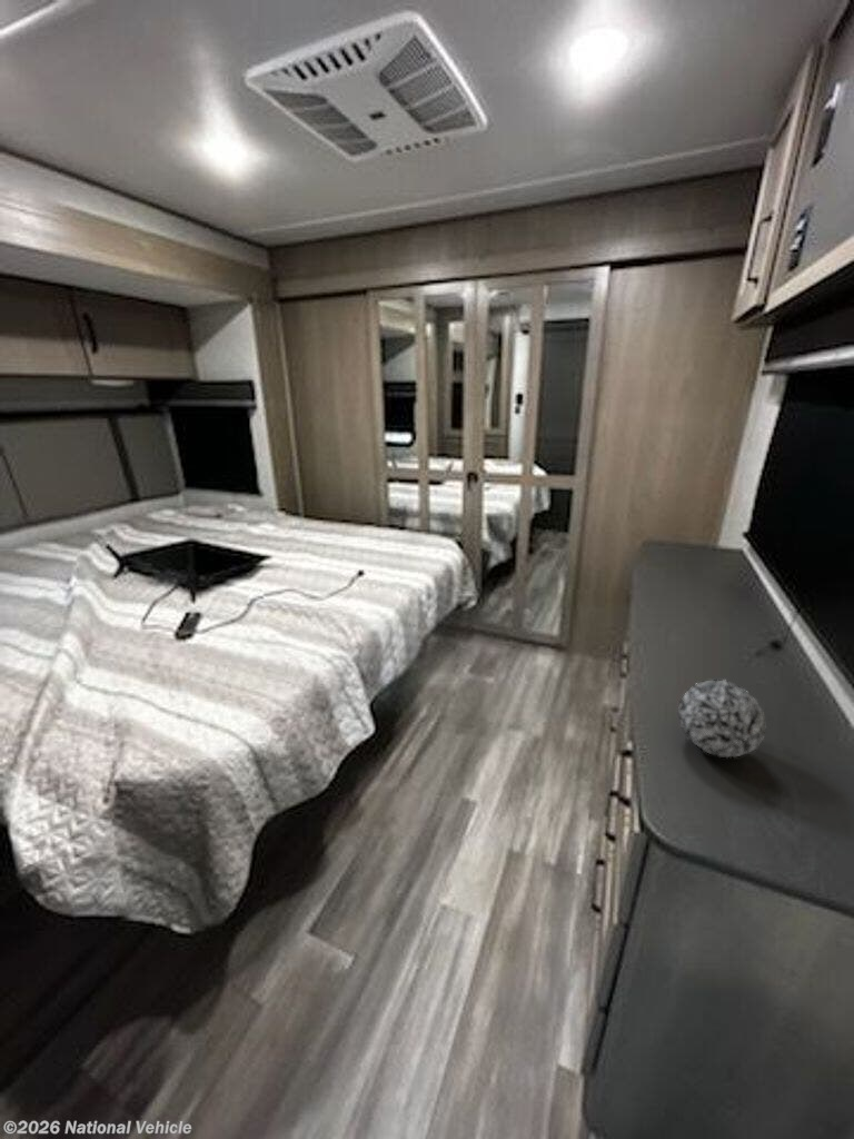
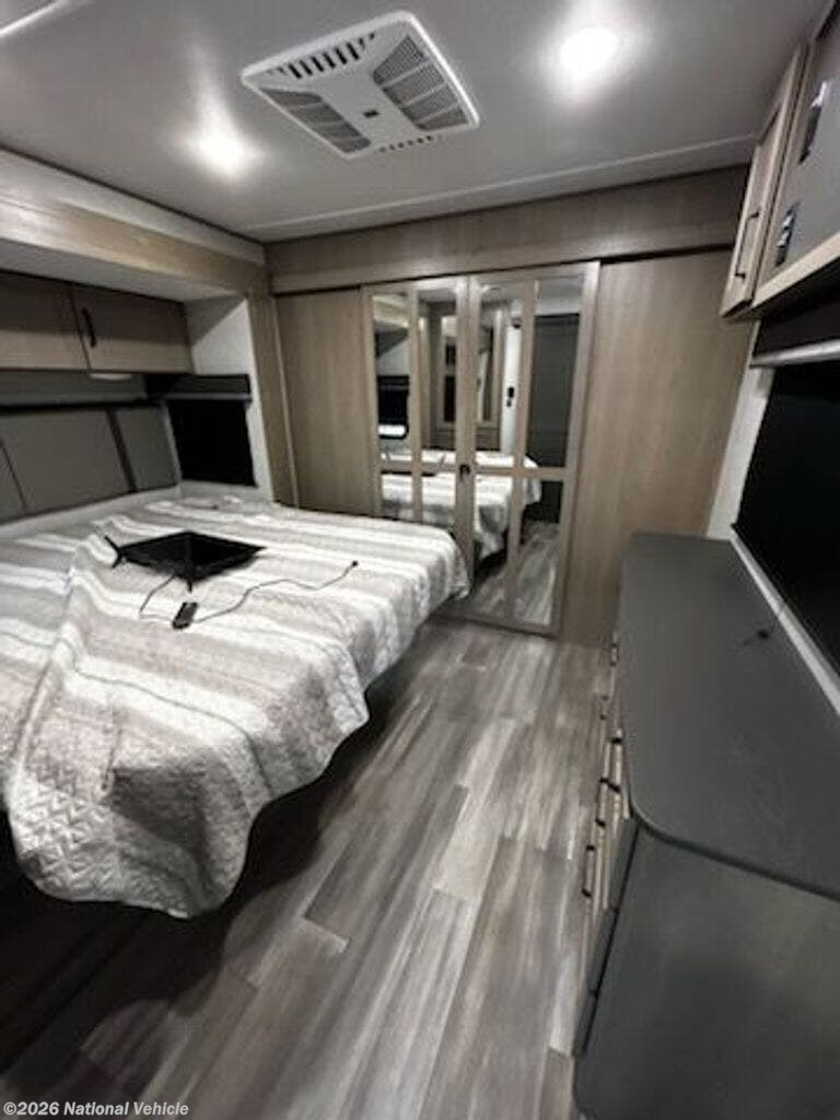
- decorative ball [677,679,766,759]
